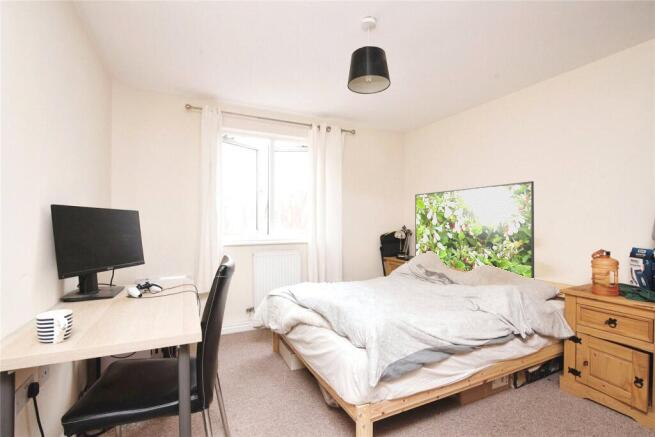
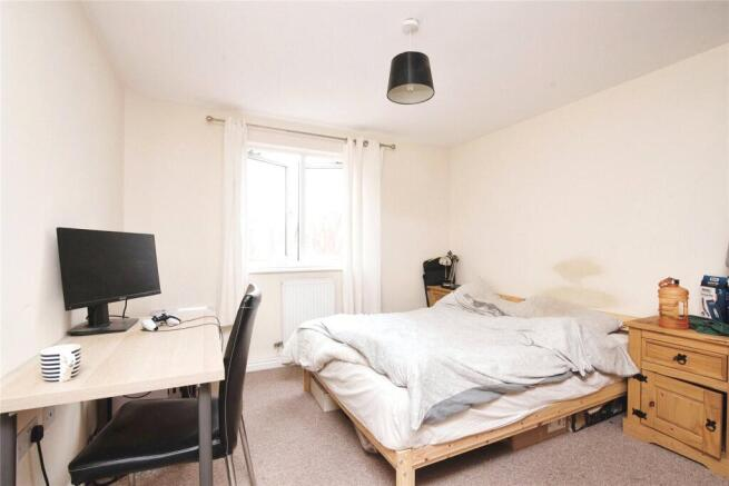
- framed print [414,180,535,279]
